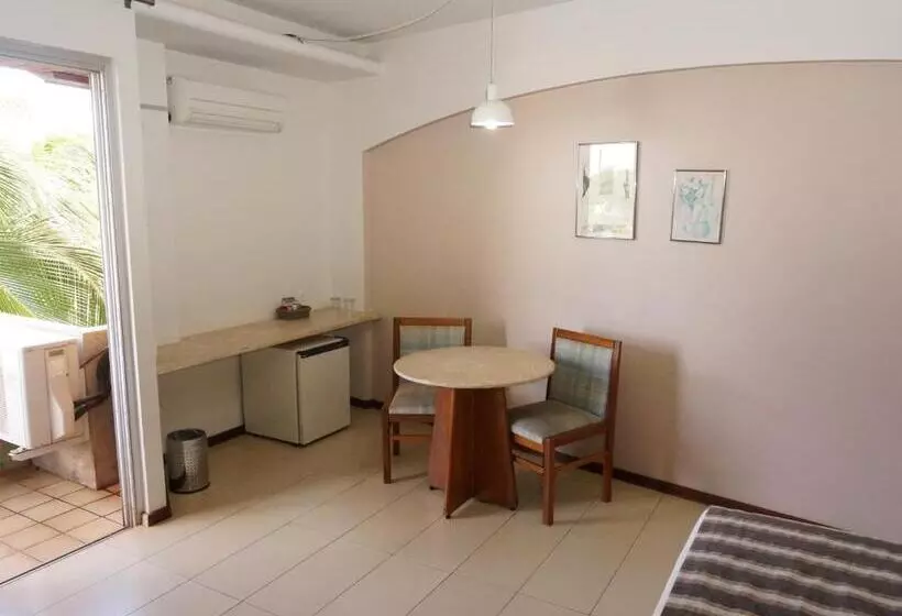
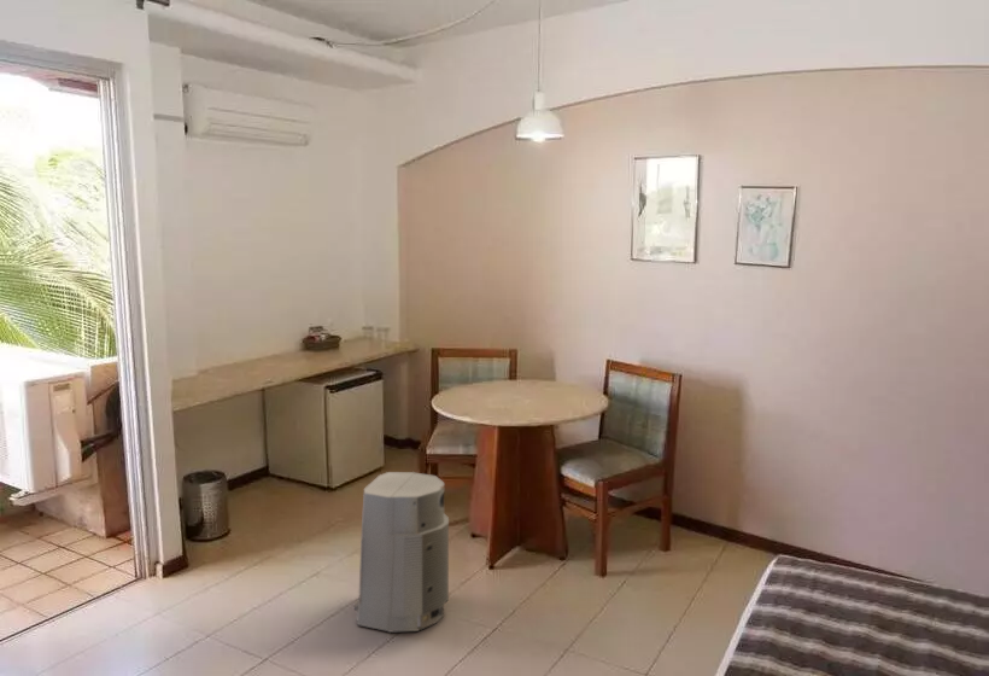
+ air purifier [353,471,450,634]
